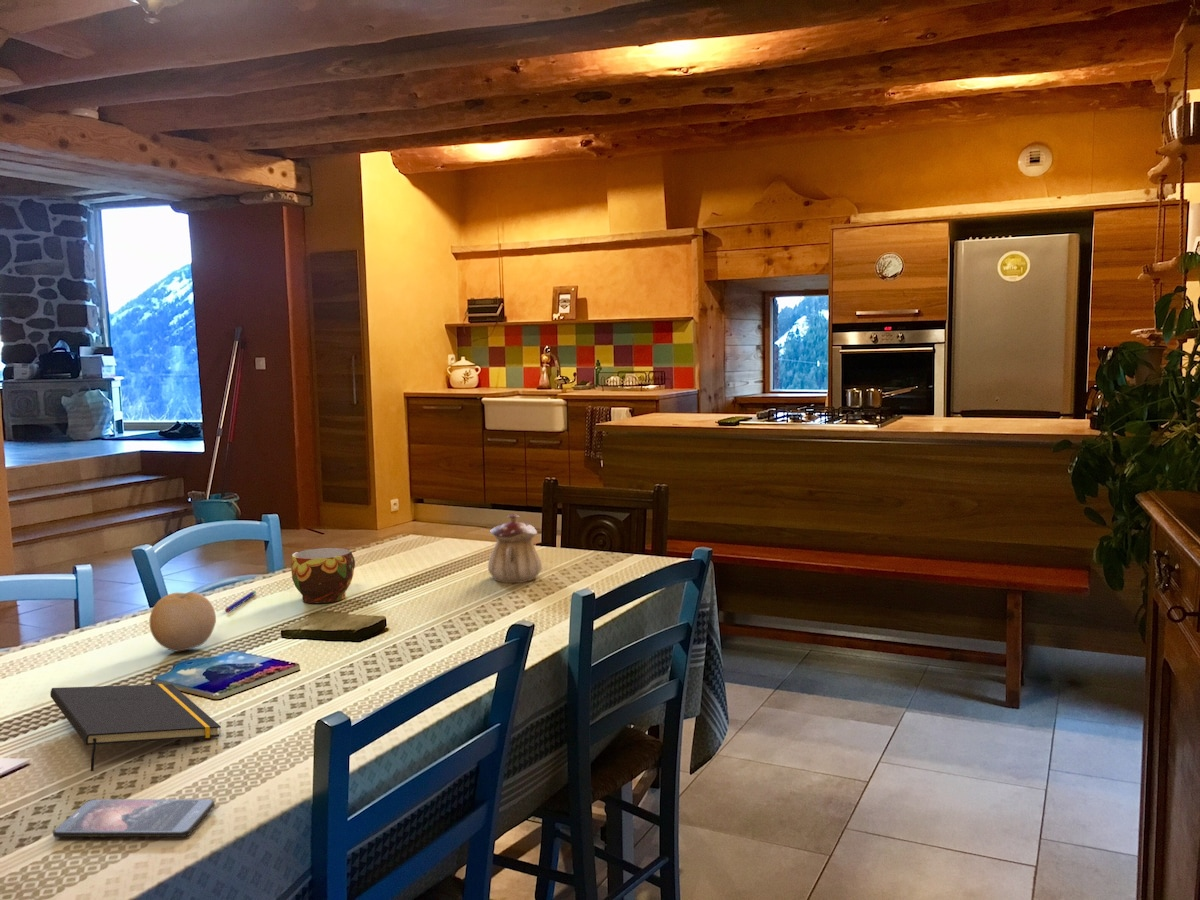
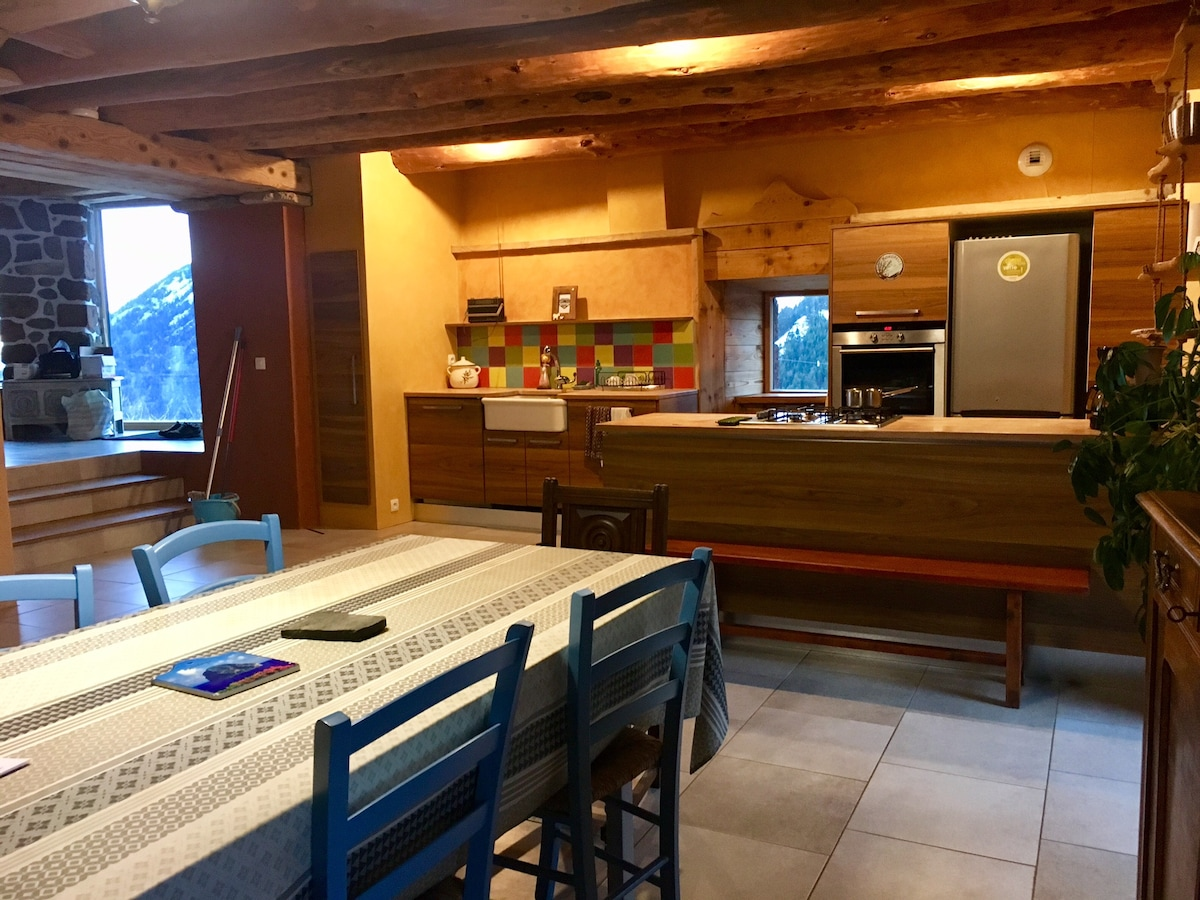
- teapot [487,512,543,584]
- smartphone [52,798,216,838]
- fruit [149,591,217,652]
- cup [290,546,356,604]
- notepad [49,683,222,772]
- pen [224,590,257,613]
